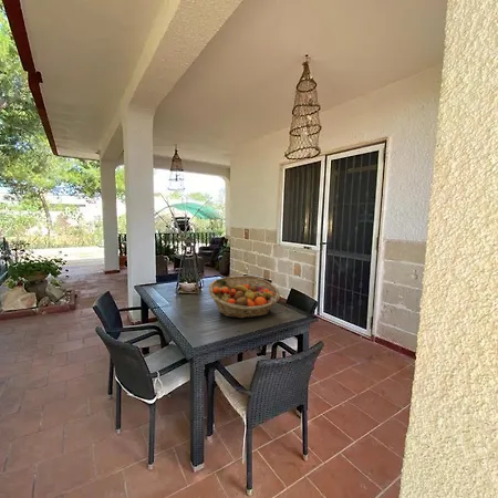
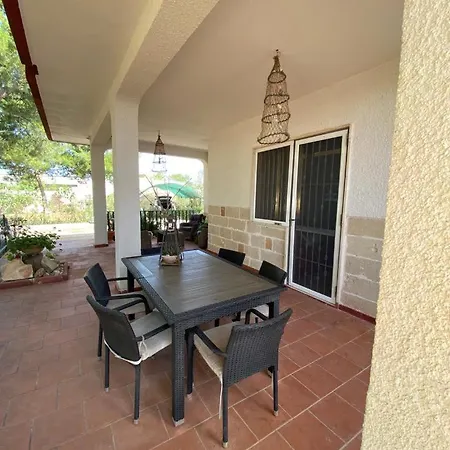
- fruit basket [208,274,281,319]
